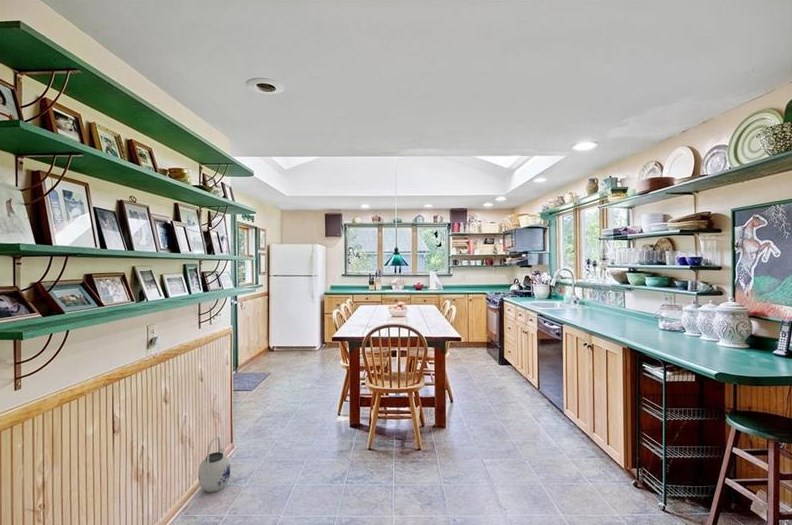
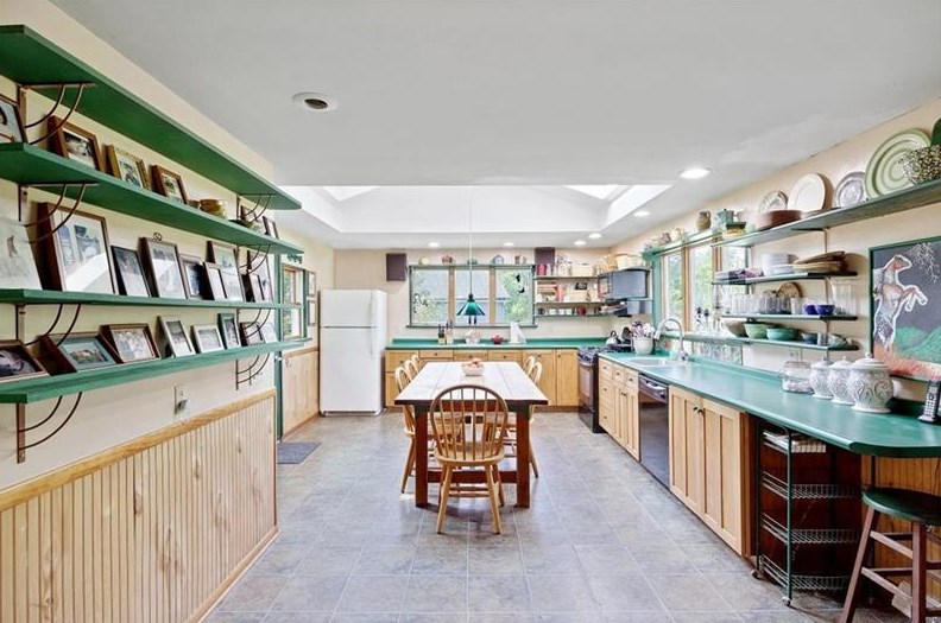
- teapot [197,436,231,493]
